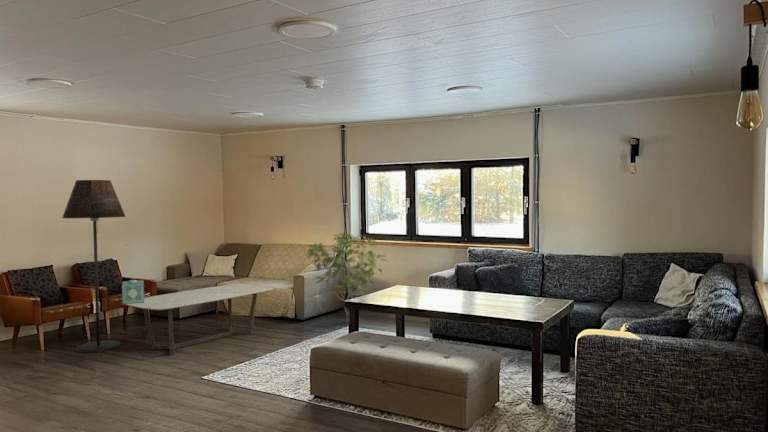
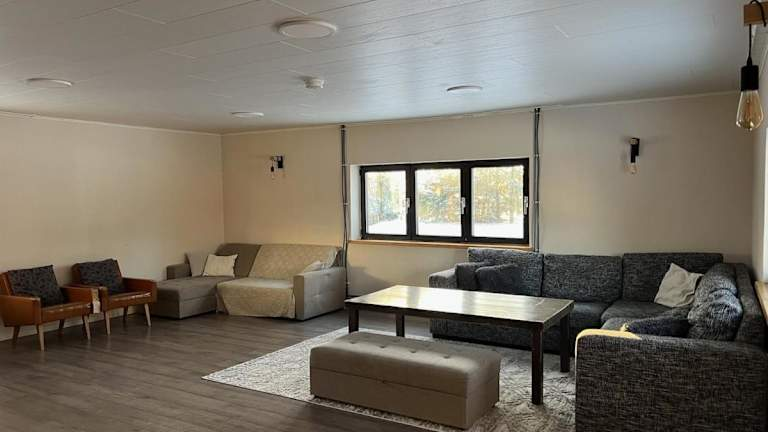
- floor lamp [61,179,127,354]
- shrub [306,232,388,324]
- coffee table [124,283,274,356]
- decorative box [121,279,145,305]
